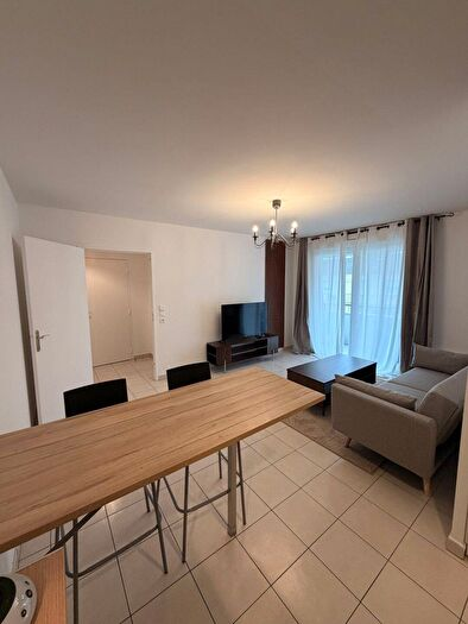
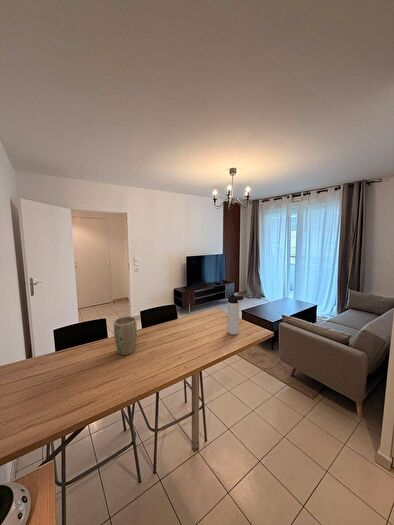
+ plant pot [113,315,138,356]
+ thermos bottle [226,293,245,336]
